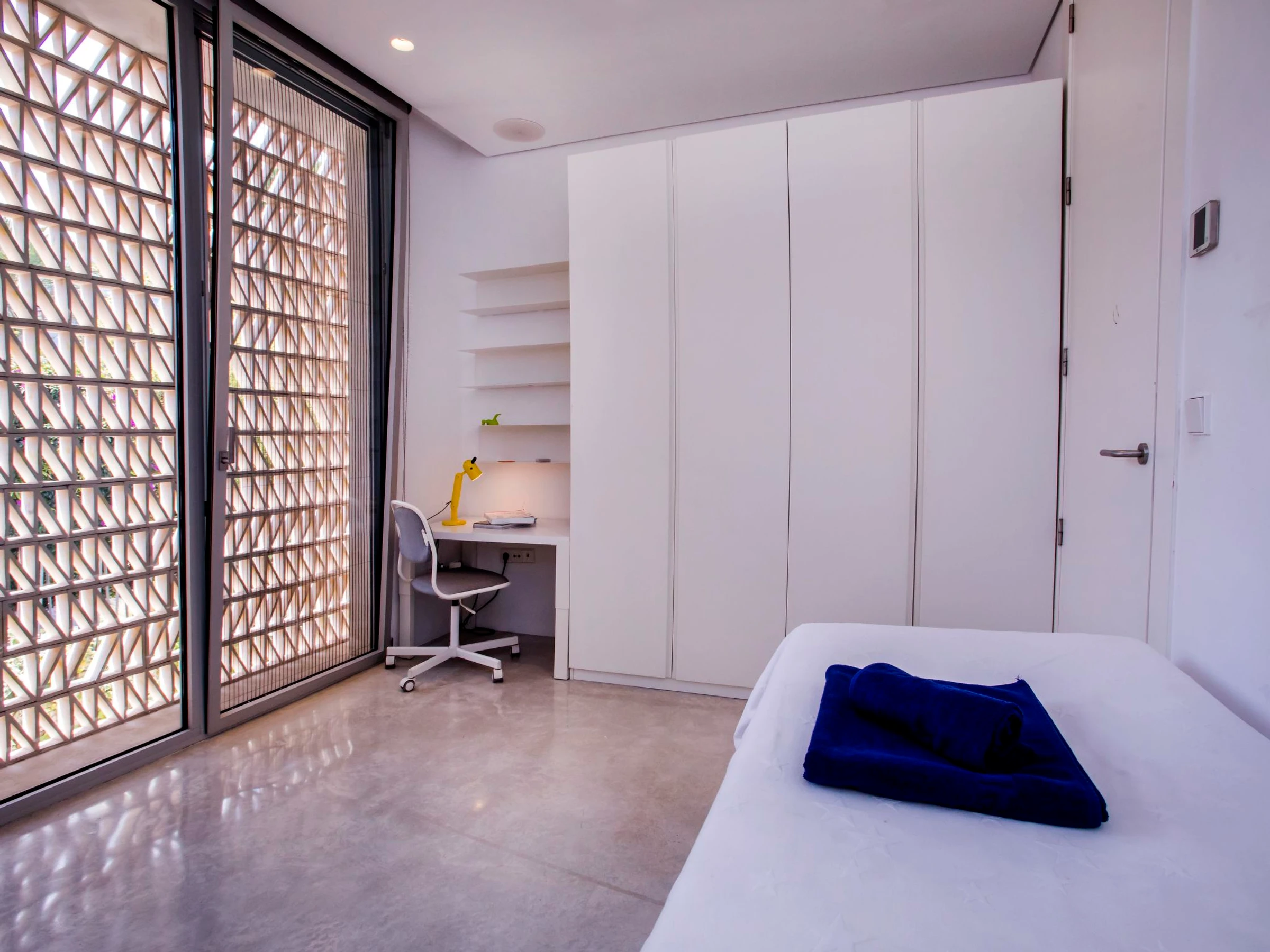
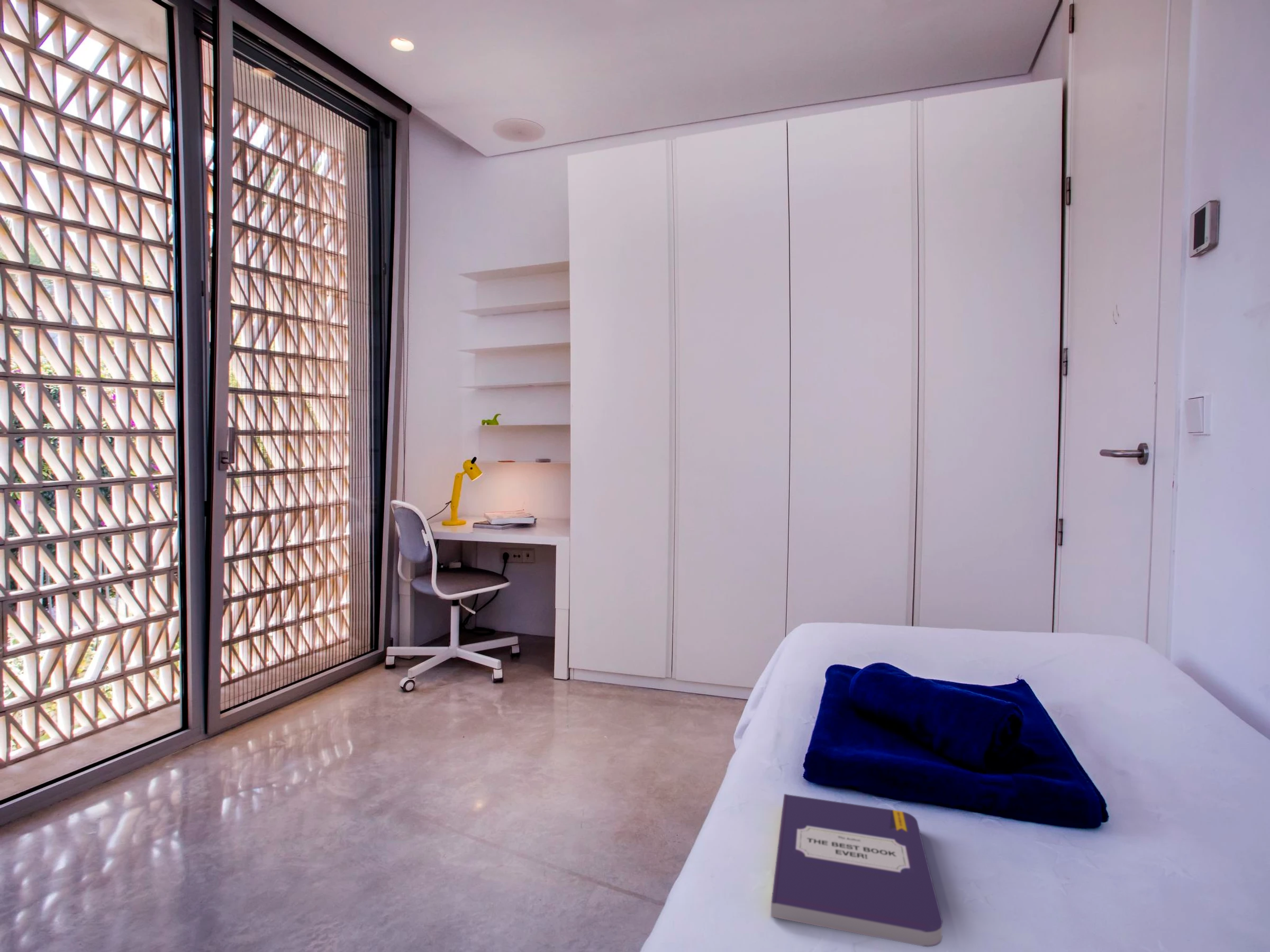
+ book [770,793,943,947]
